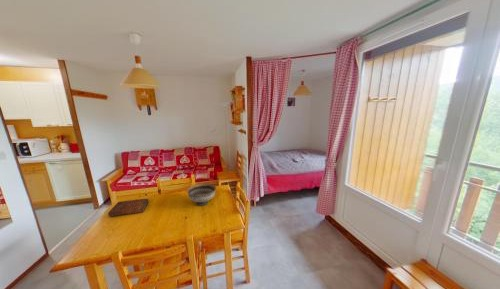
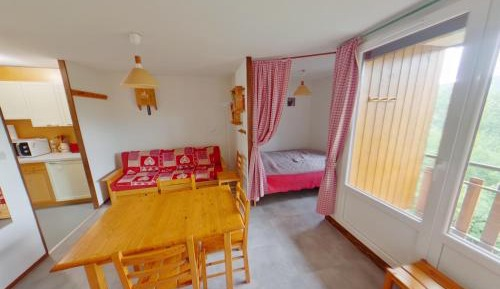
- bowl [186,182,217,207]
- bible [107,197,150,218]
